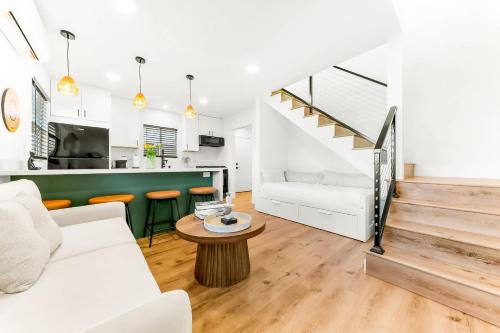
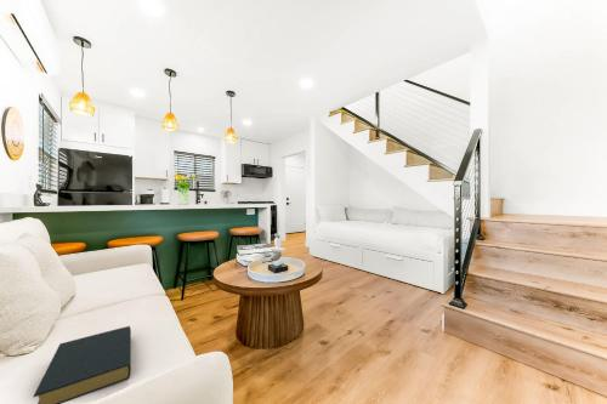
+ hardback book [33,325,132,404]
